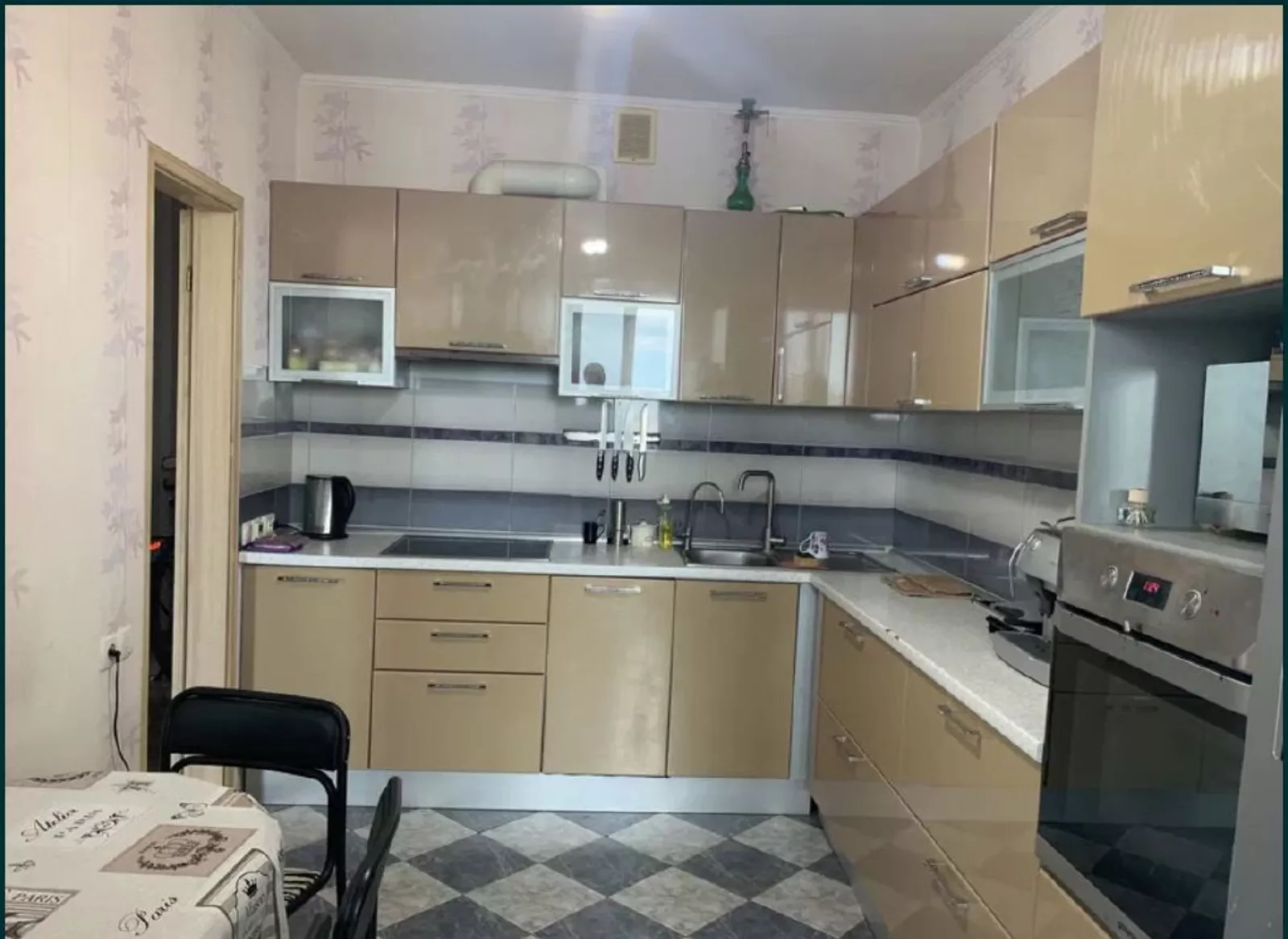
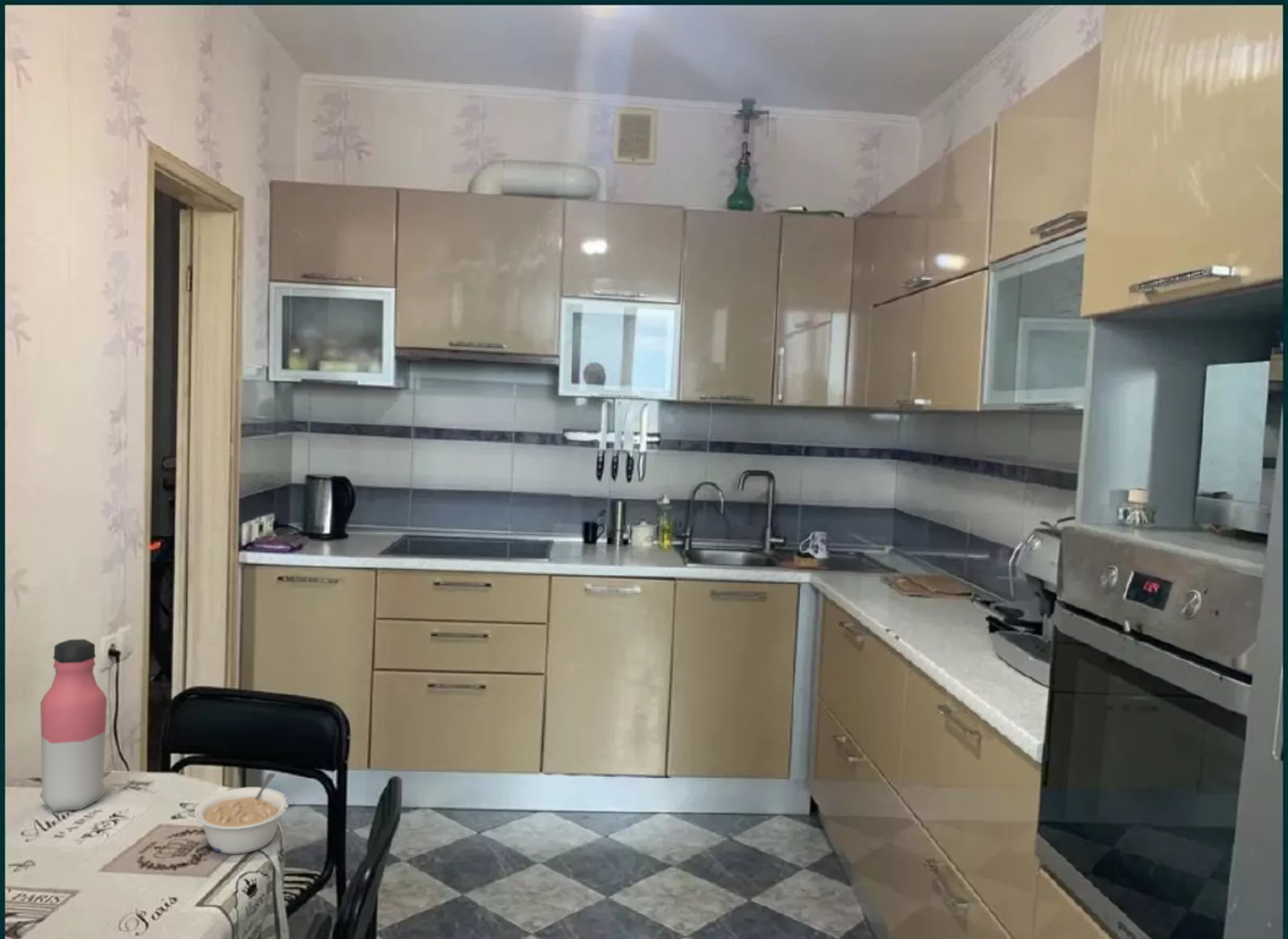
+ legume [194,772,290,855]
+ water bottle [39,639,108,813]
